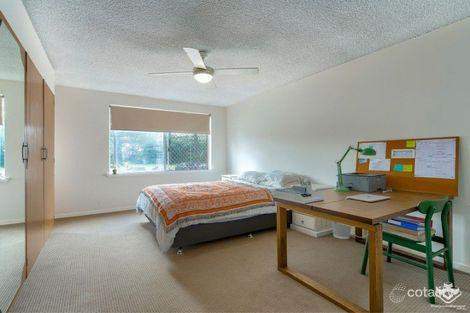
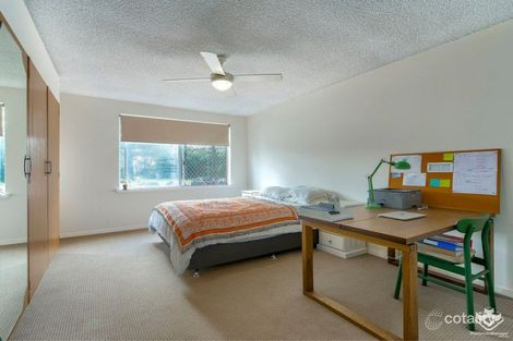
- wastebasket [330,221,352,240]
